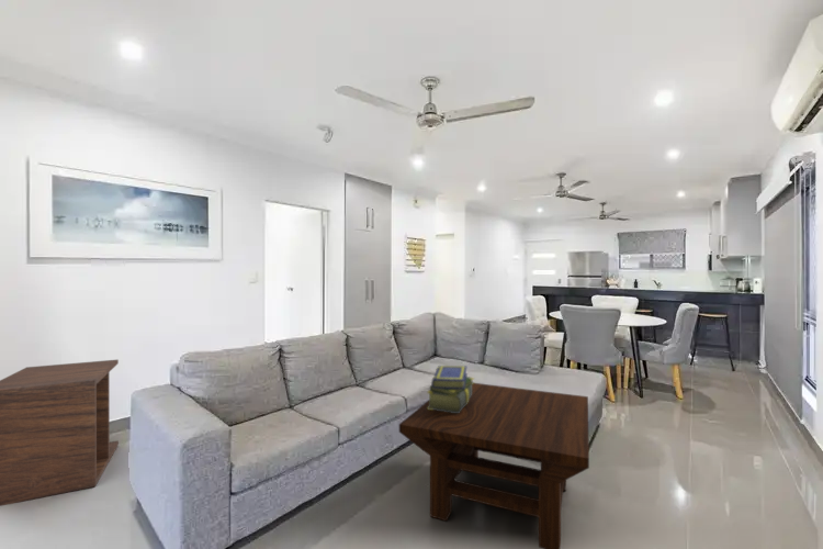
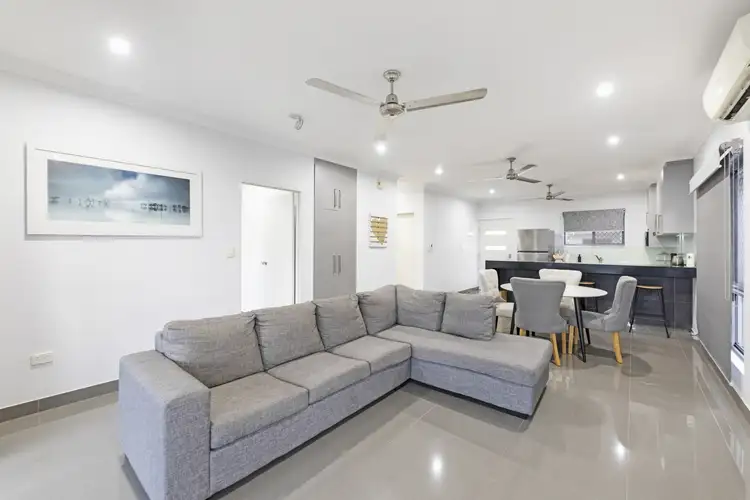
- coffee table [398,382,590,549]
- side table [0,358,120,507]
- stack of books [426,365,475,413]
